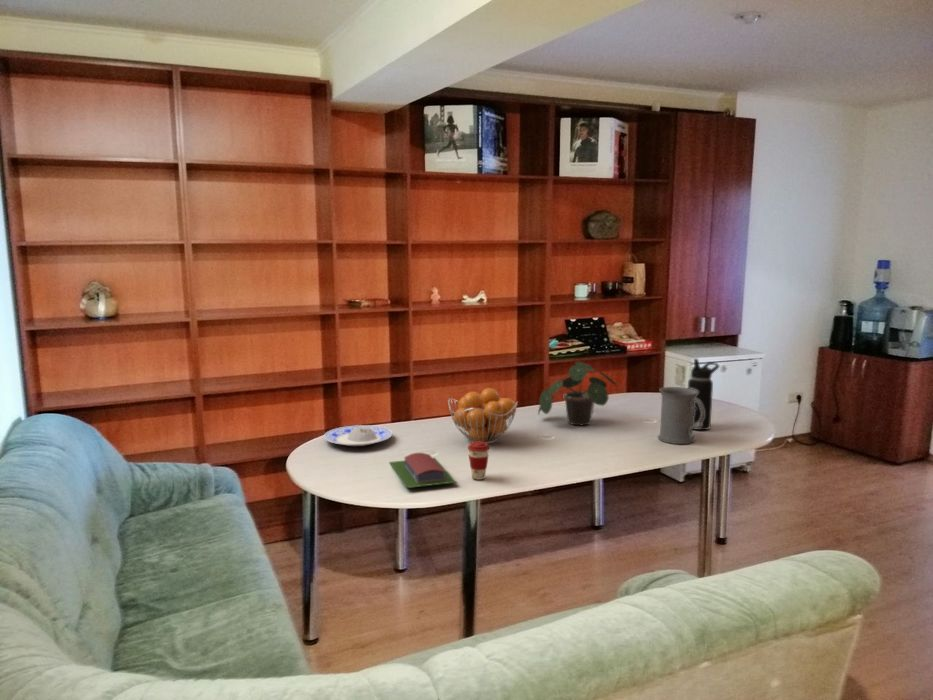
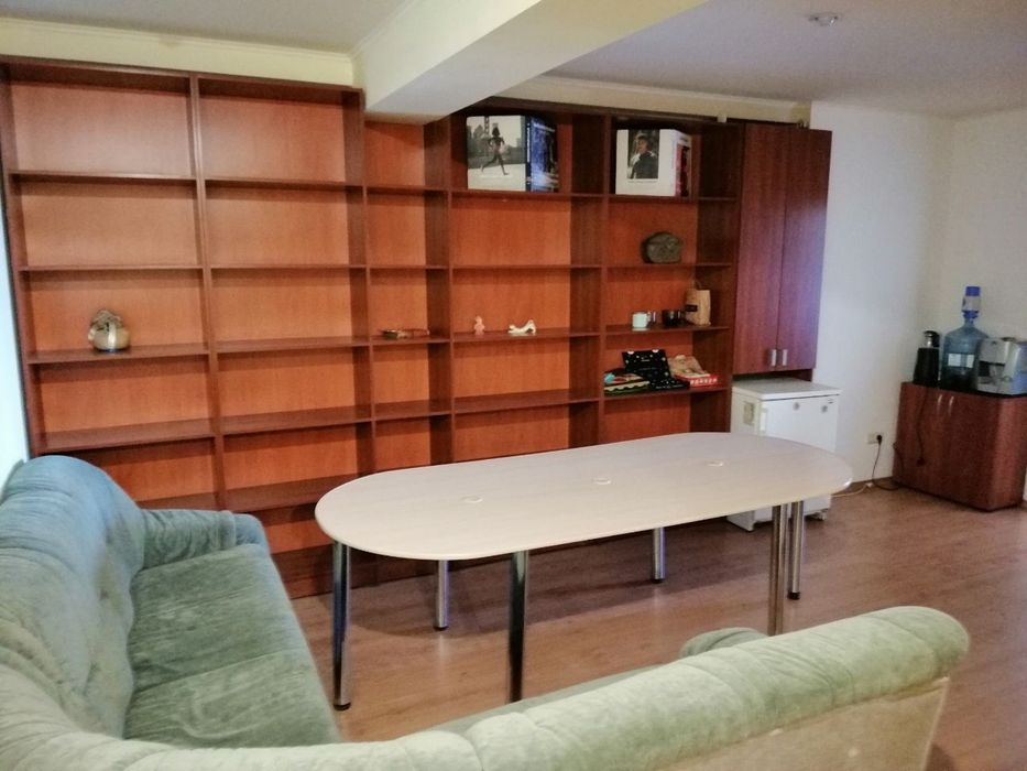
- fruit basket [447,387,519,444]
- plate [323,424,393,447]
- mug [657,386,704,445]
- water bottle [687,357,720,431]
- architectural model [389,452,457,489]
- potted plant [537,361,618,427]
- coffee cup [467,441,490,481]
